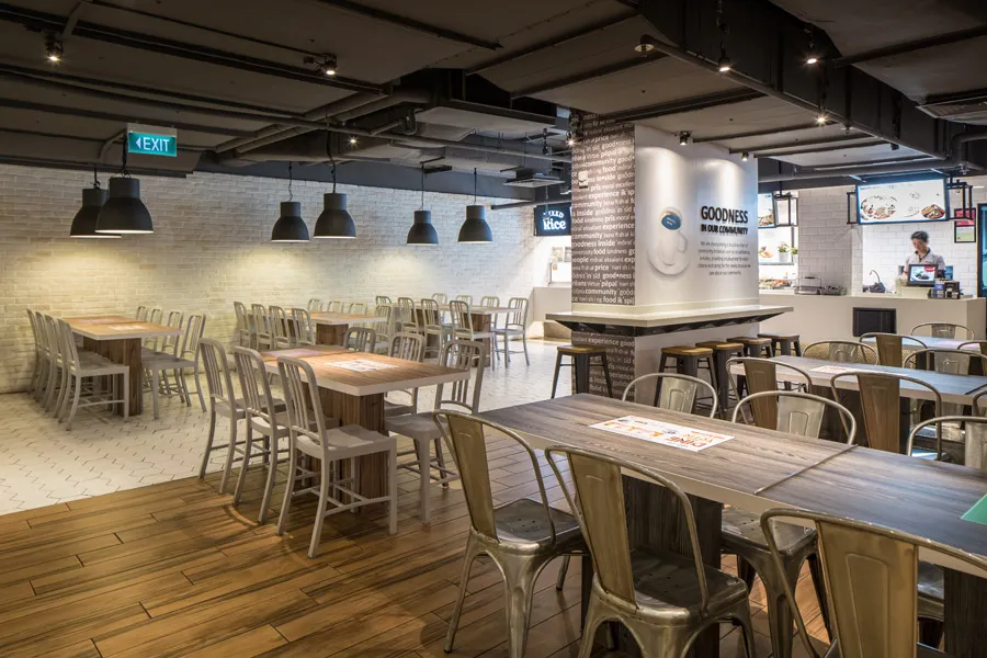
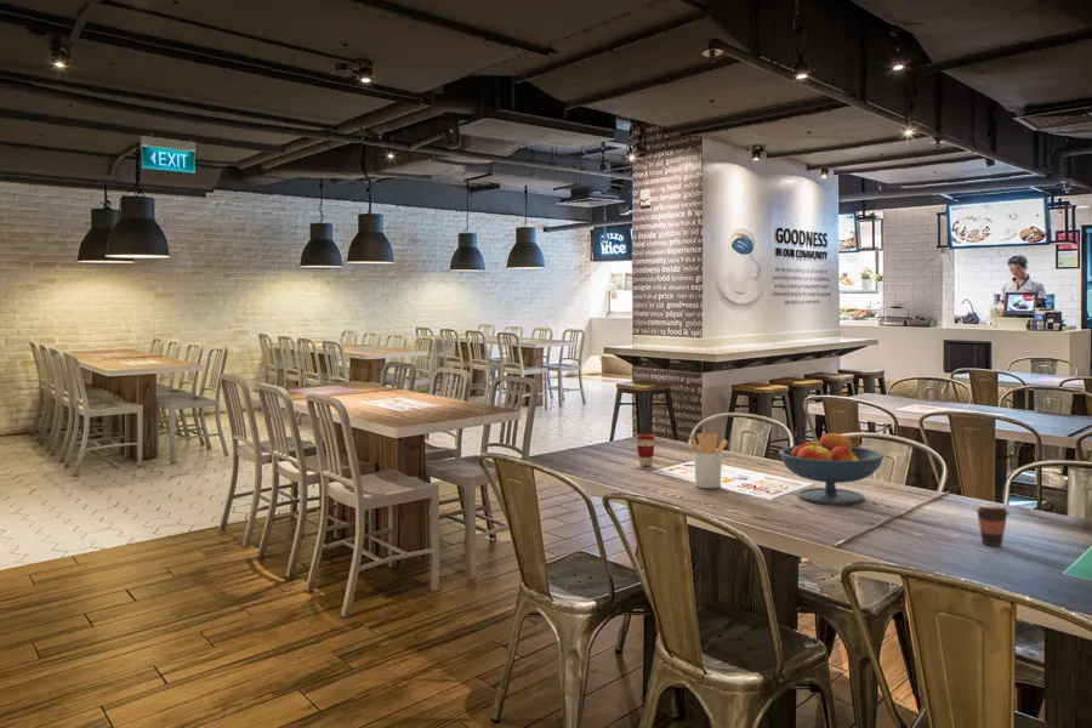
+ coffee cup [974,502,1011,547]
+ coffee cup [635,433,656,467]
+ utensil holder [689,432,729,489]
+ fruit bowl [778,431,886,506]
